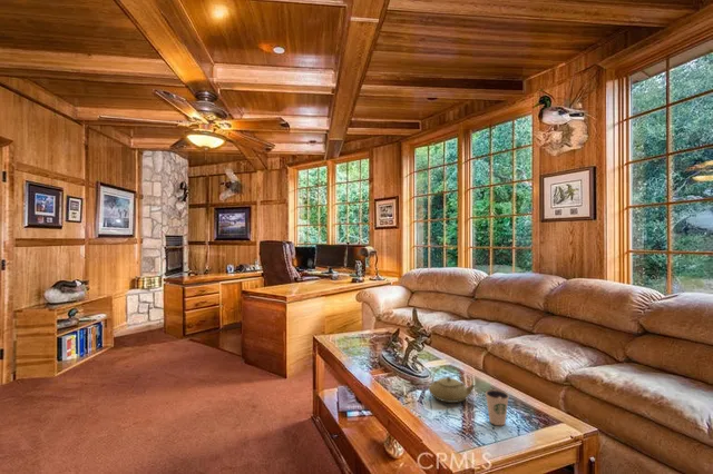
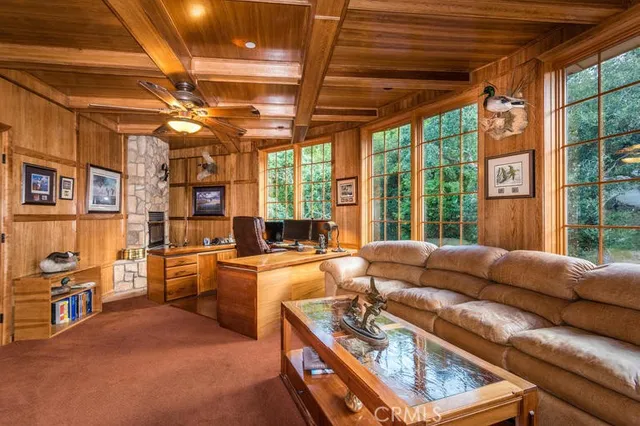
- teapot [427,364,477,404]
- dixie cup [485,388,510,426]
